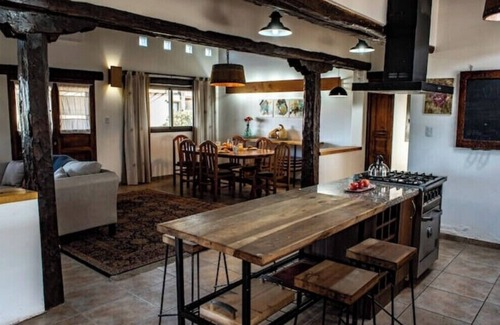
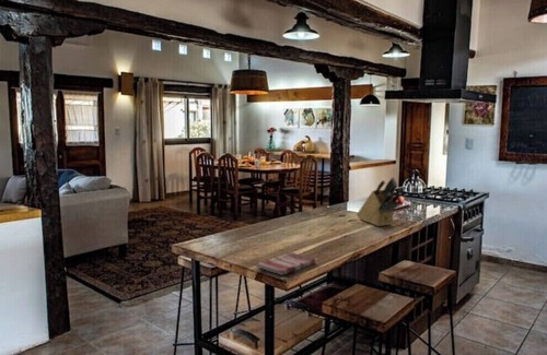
+ dish towel [255,251,316,276]
+ knife block [356,177,403,227]
